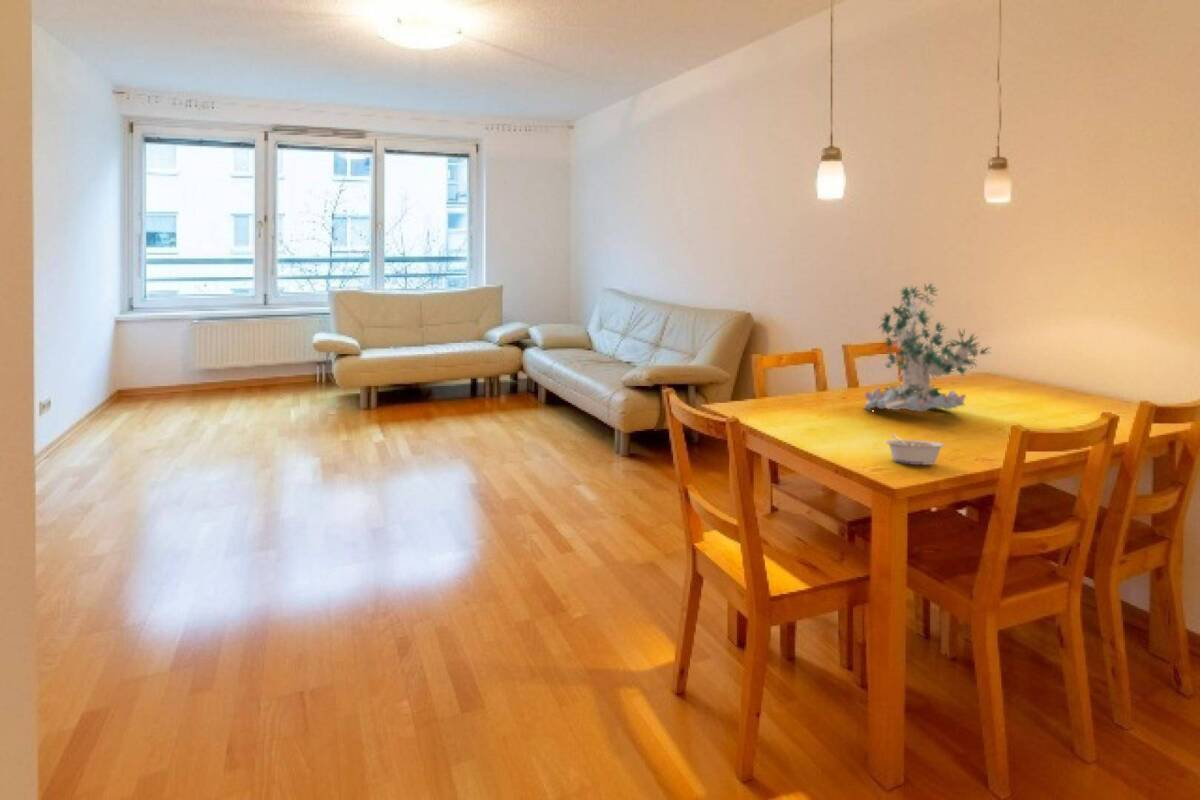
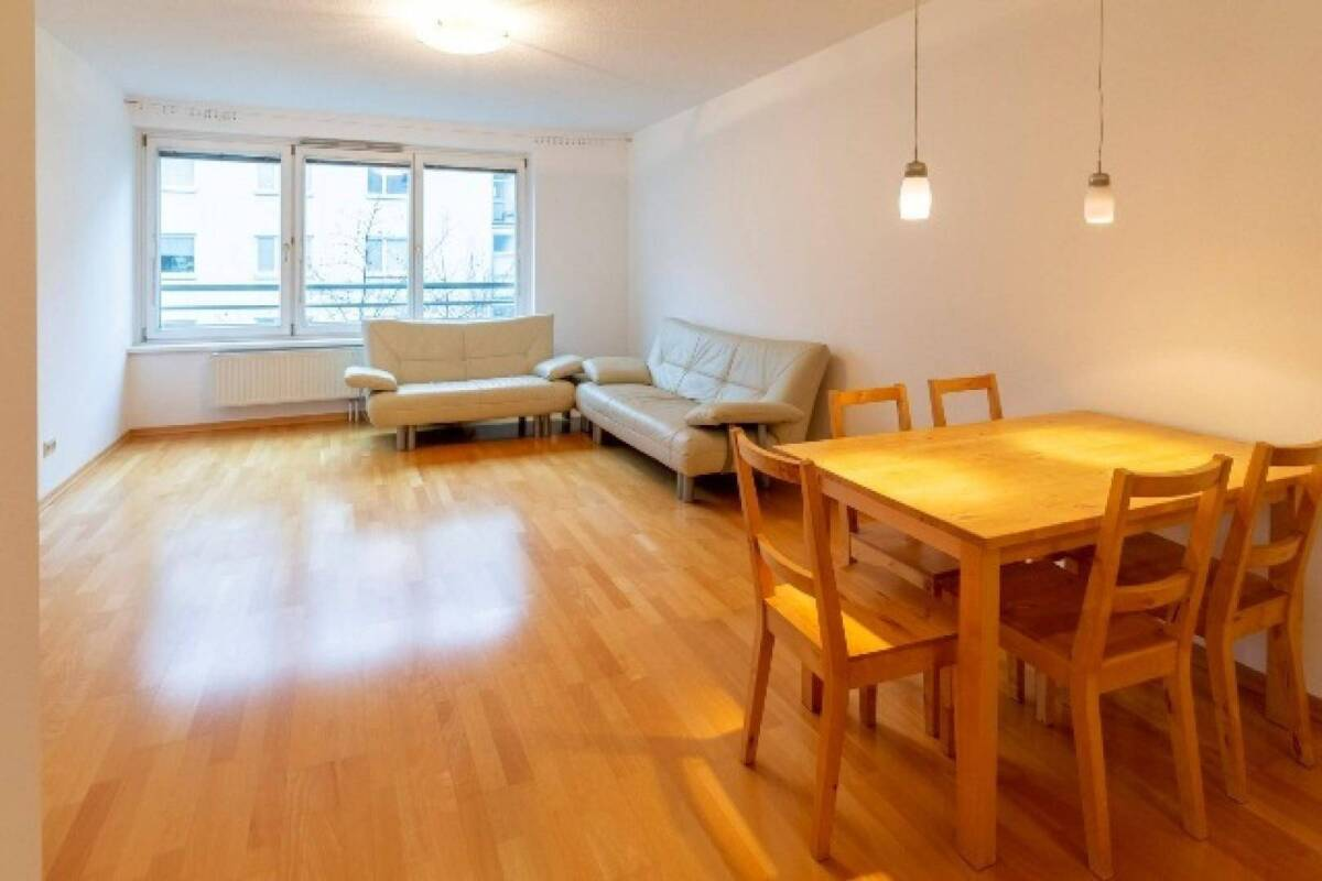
- legume [884,433,946,466]
- plant [864,282,993,413]
